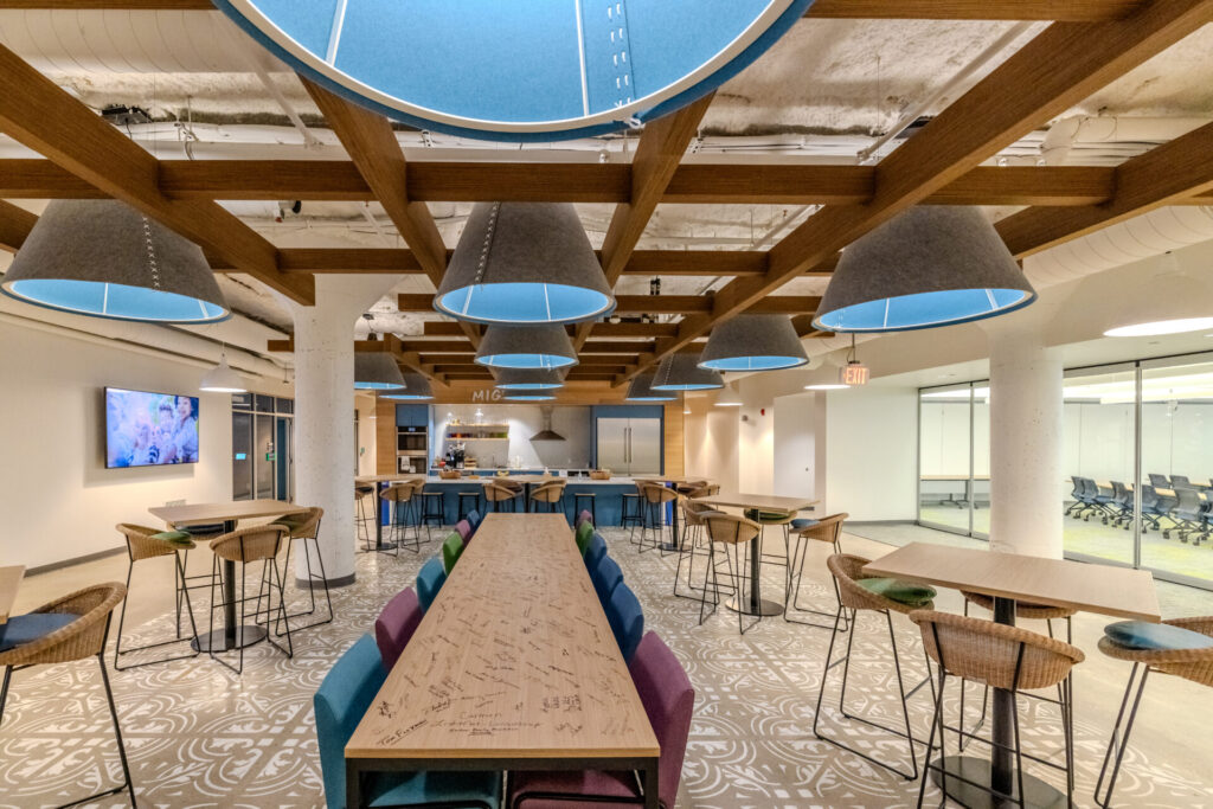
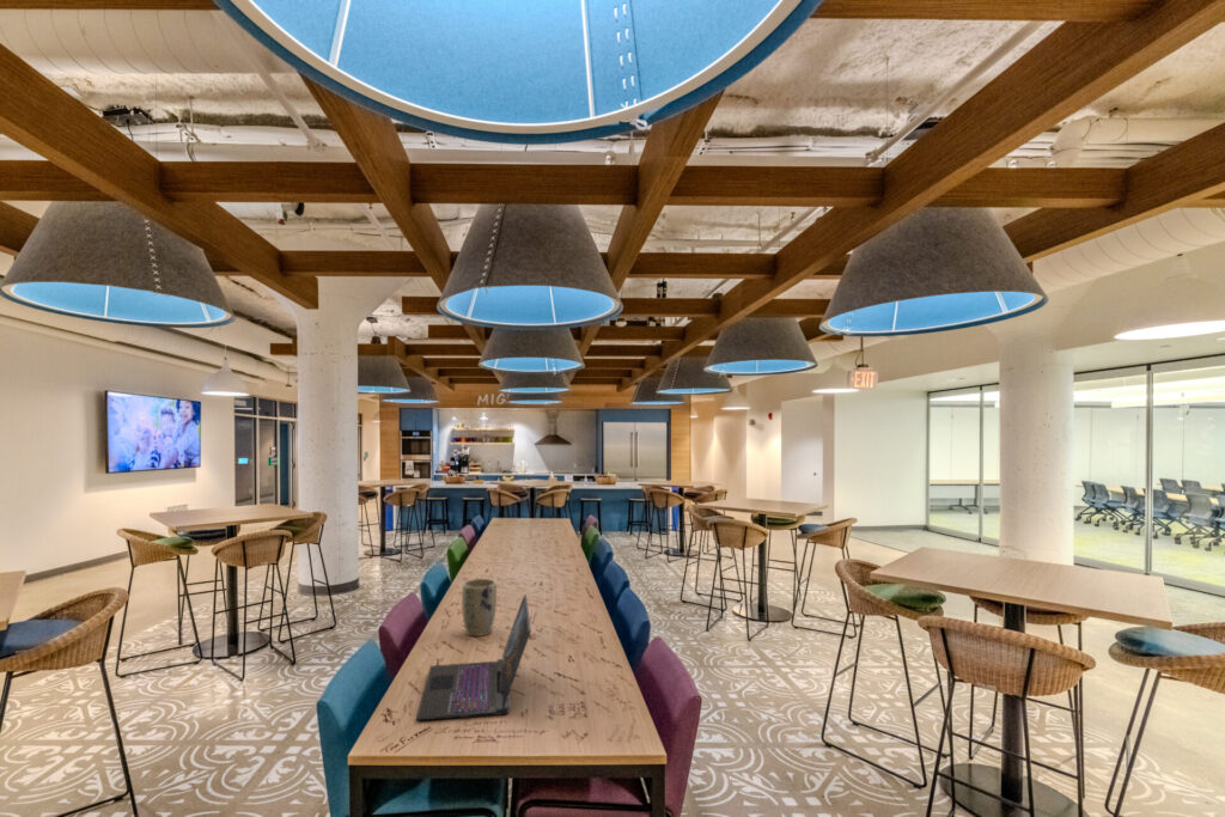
+ plant pot [461,578,498,638]
+ laptop [415,593,532,721]
